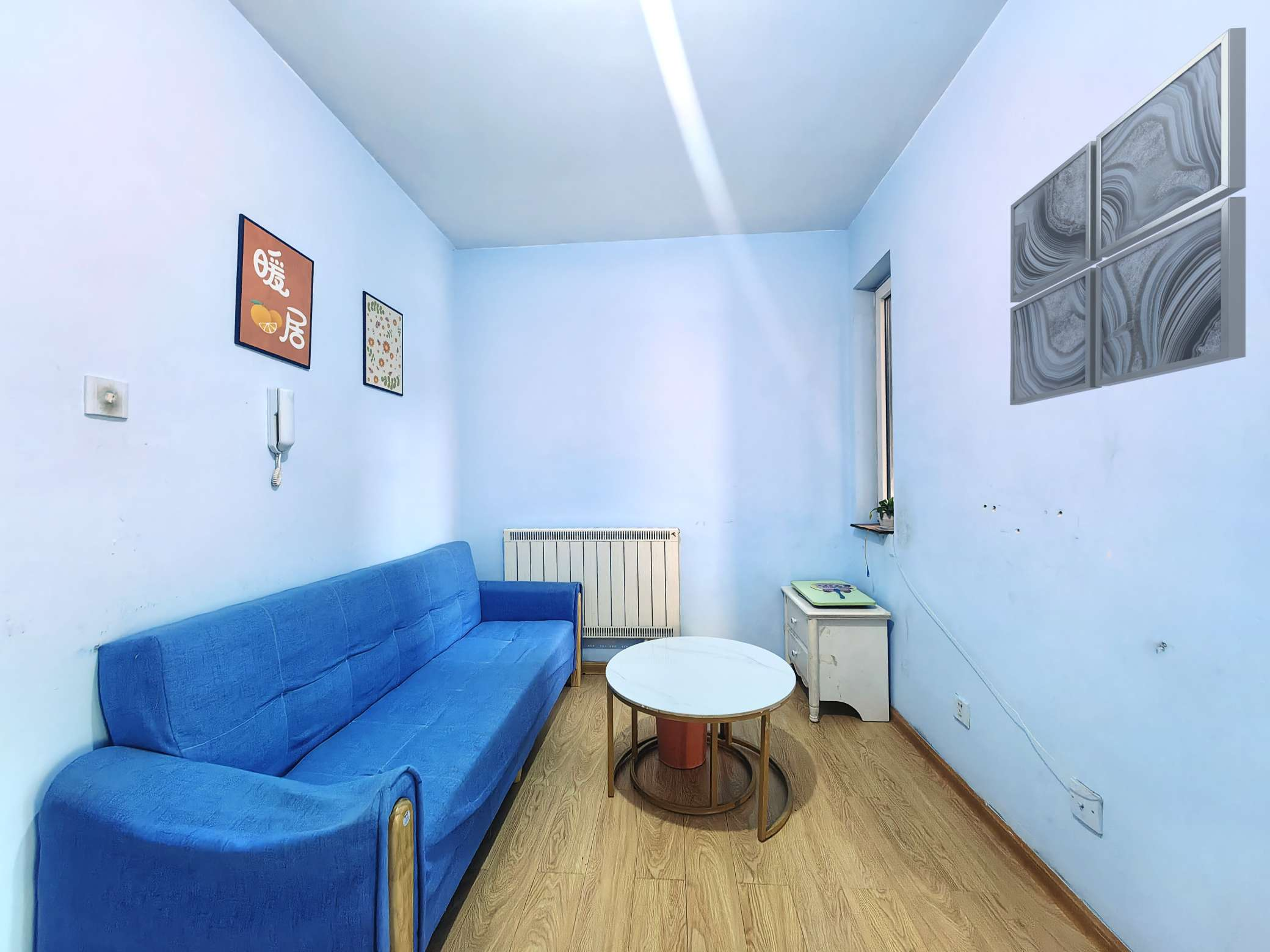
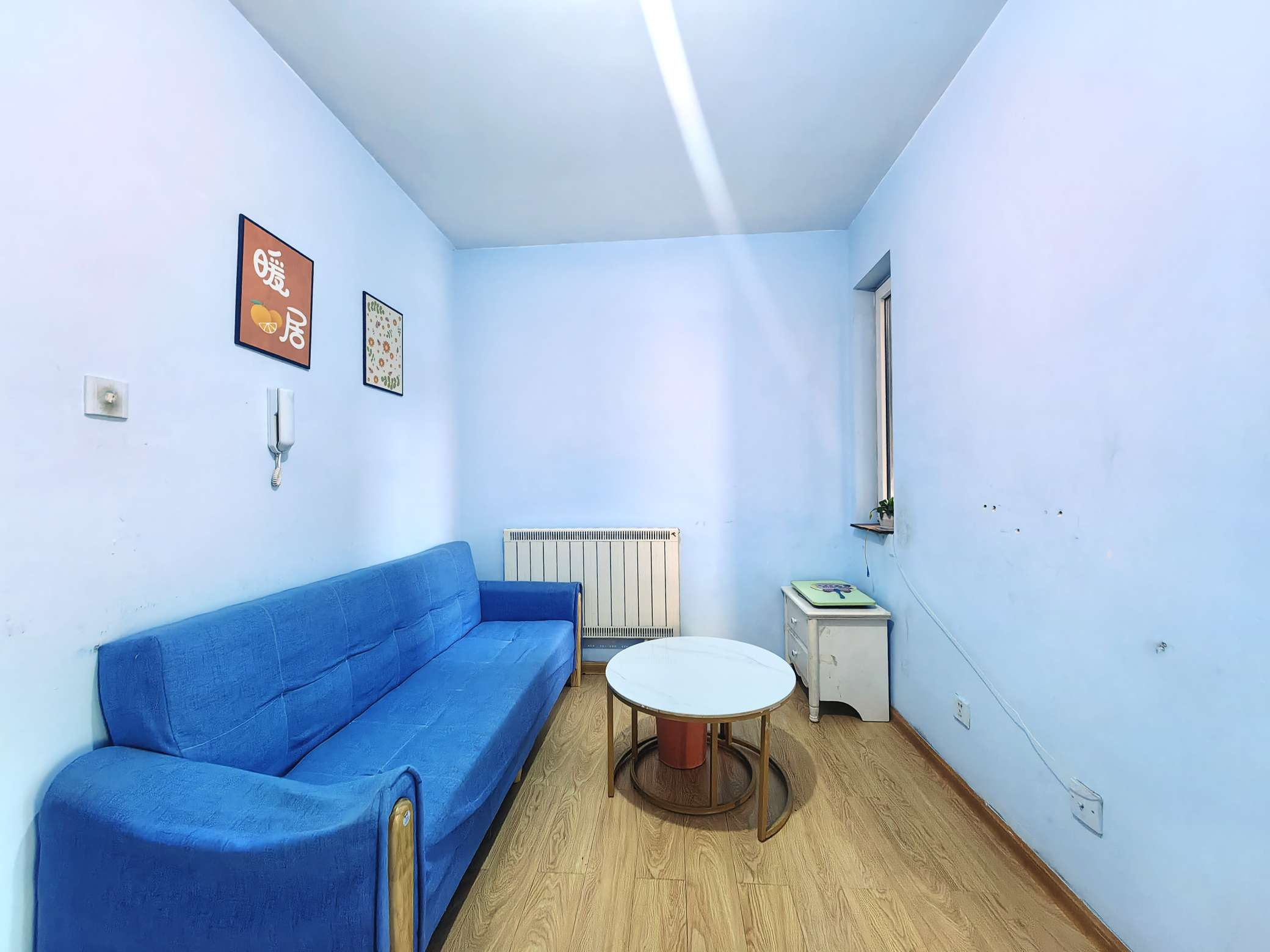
- wall art [1009,27,1246,406]
